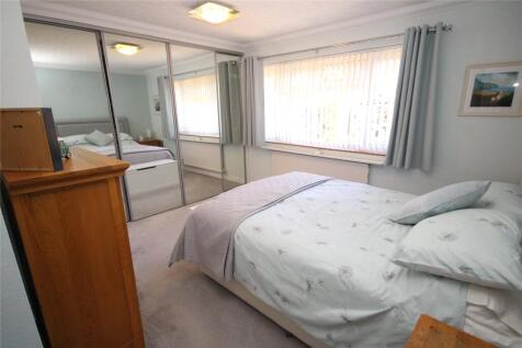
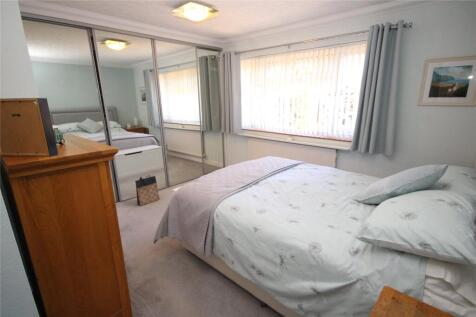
+ bag [134,174,161,207]
